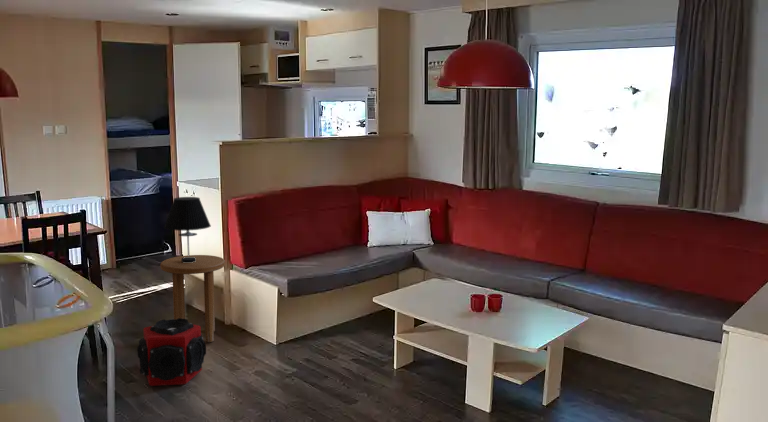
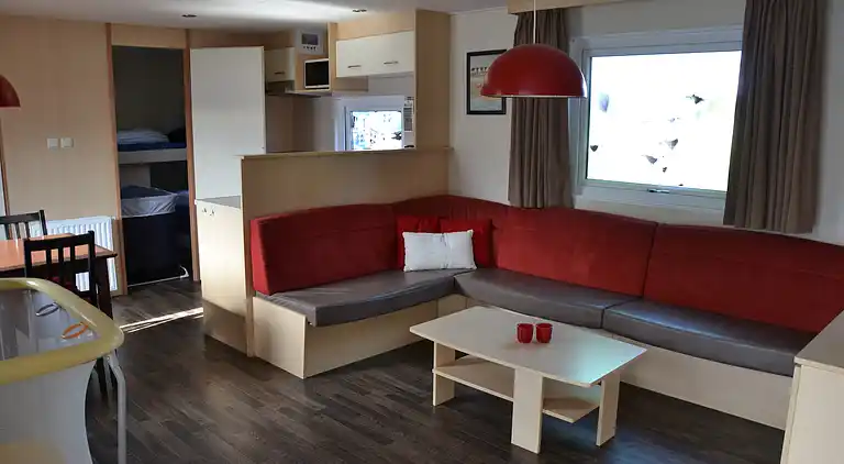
- table lamp [163,196,212,263]
- side table [159,254,226,343]
- speaker [137,318,207,387]
